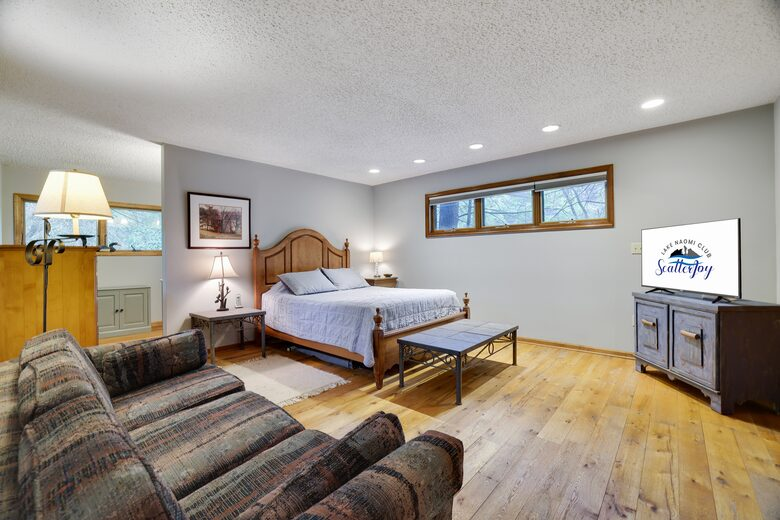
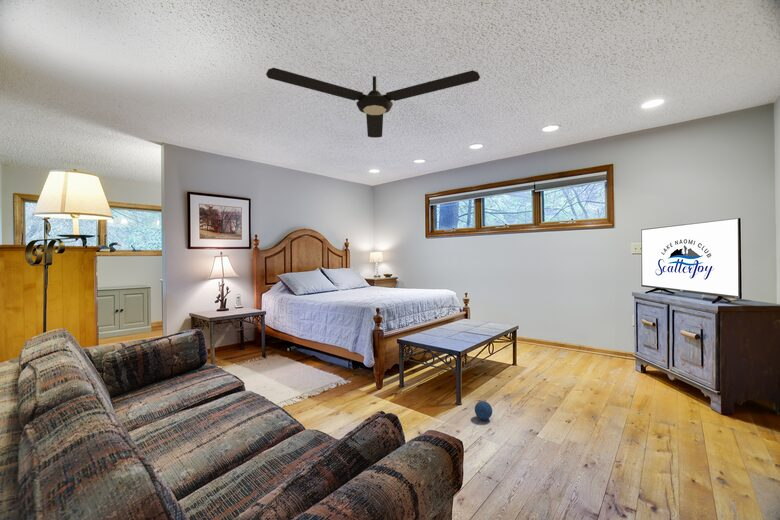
+ ceiling fan [265,67,481,139]
+ ball [474,400,493,421]
